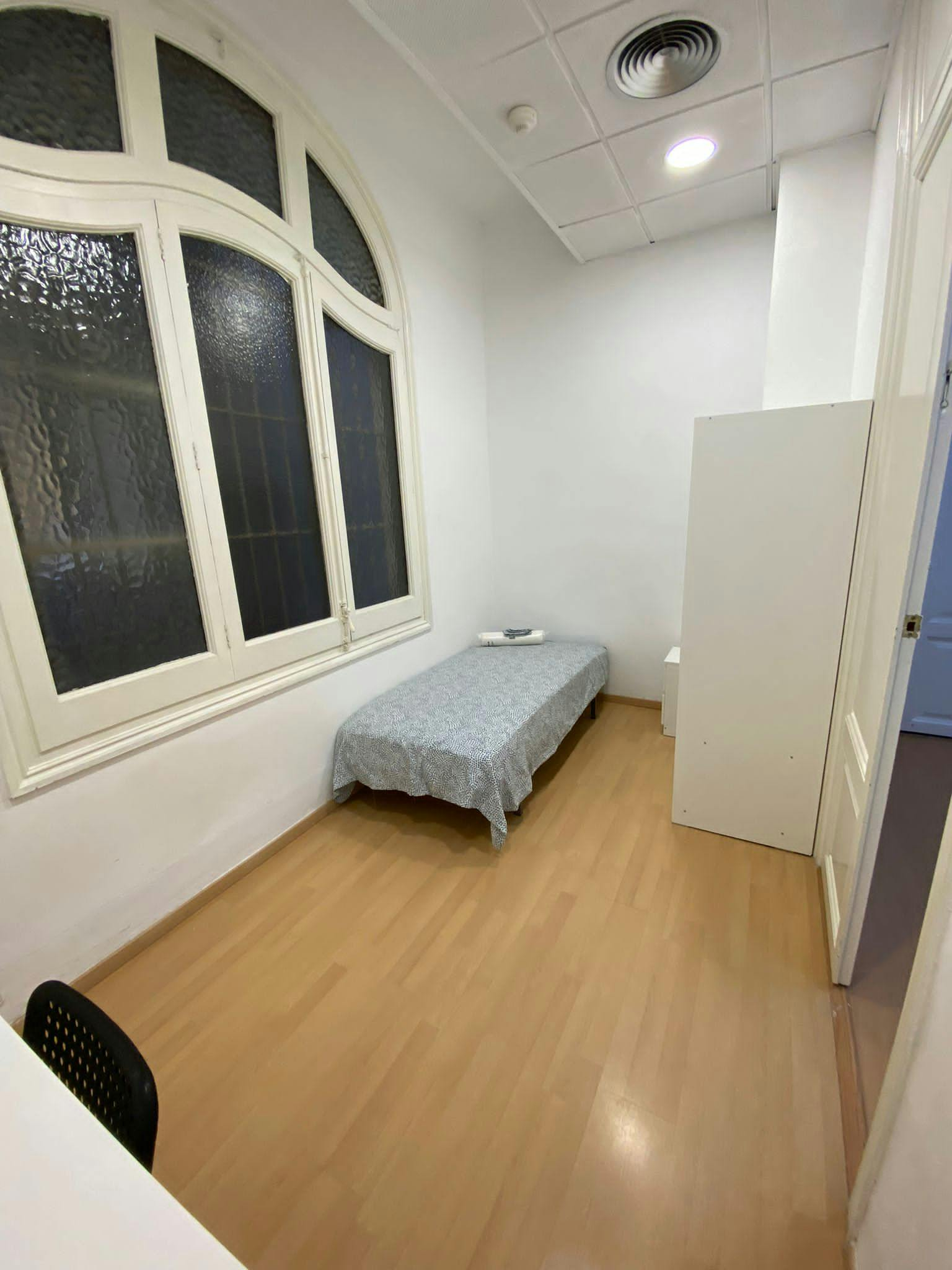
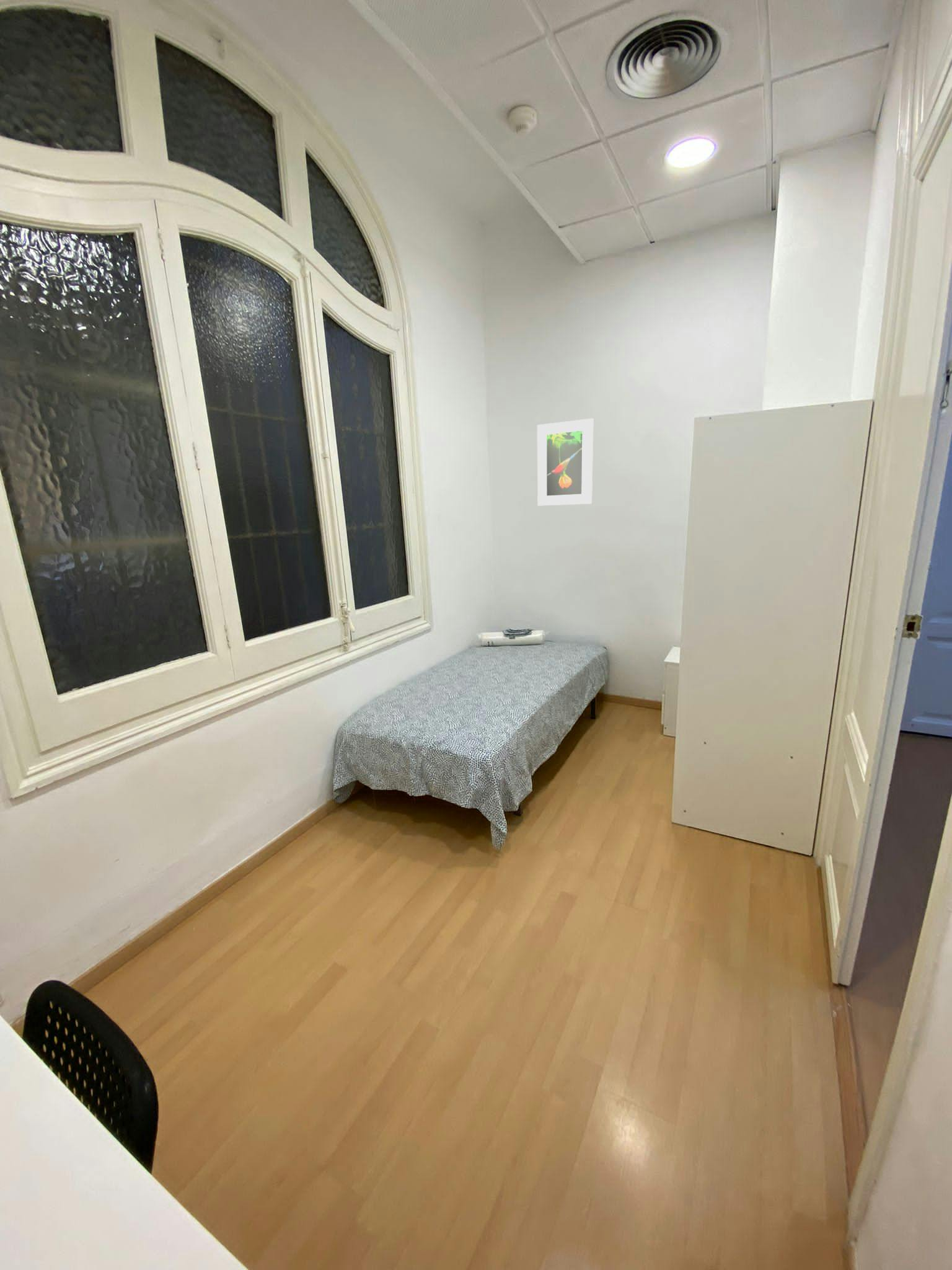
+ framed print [537,418,594,507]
